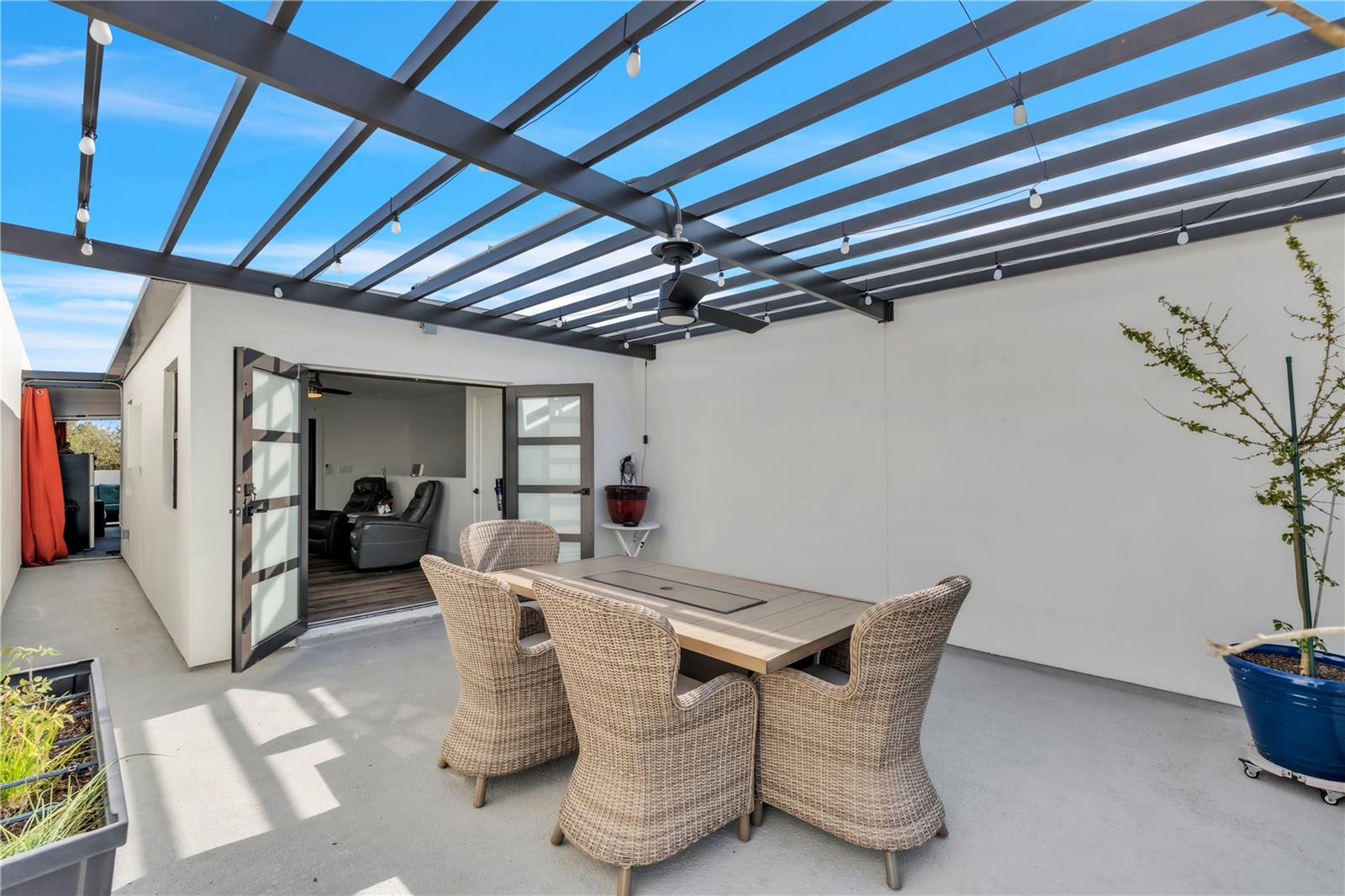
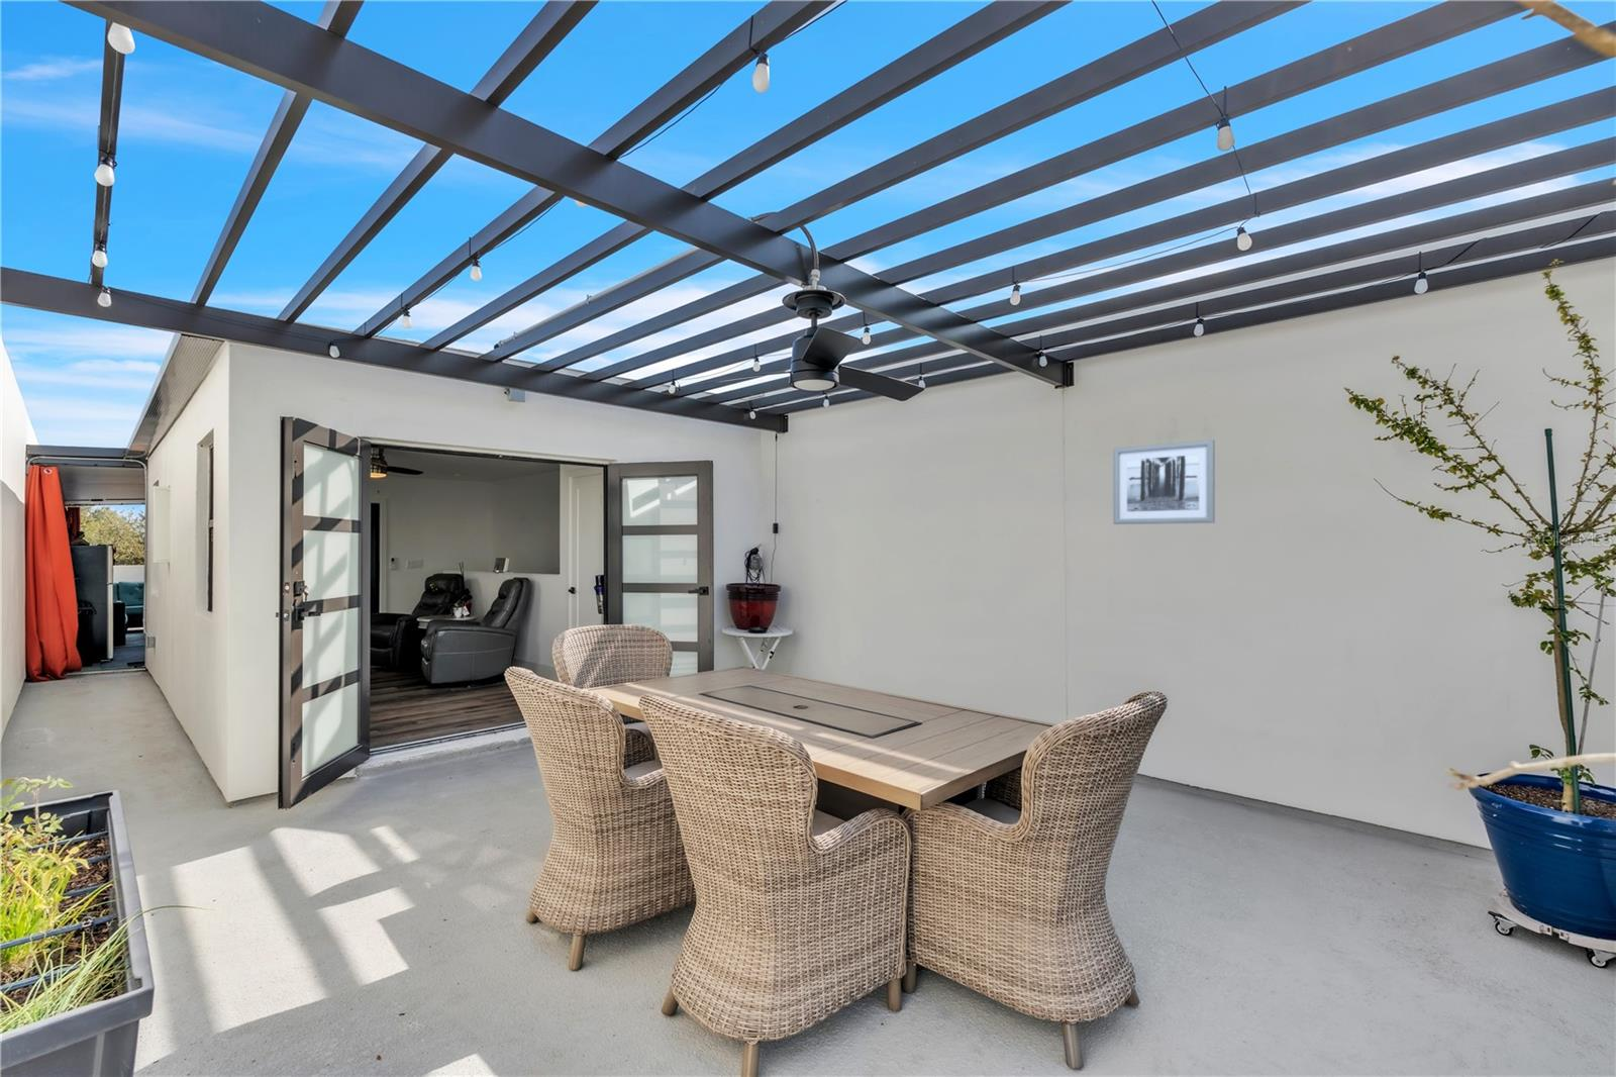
+ wall art [1113,439,1216,525]
